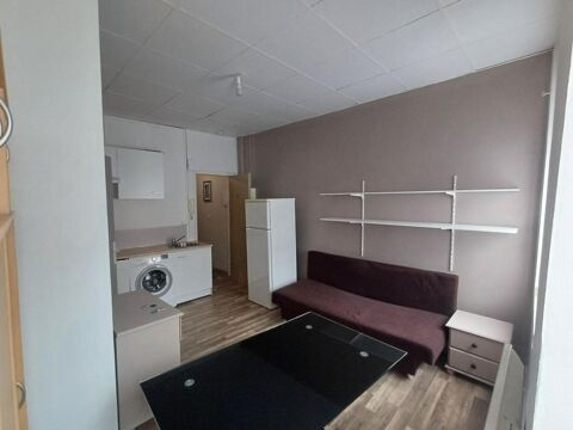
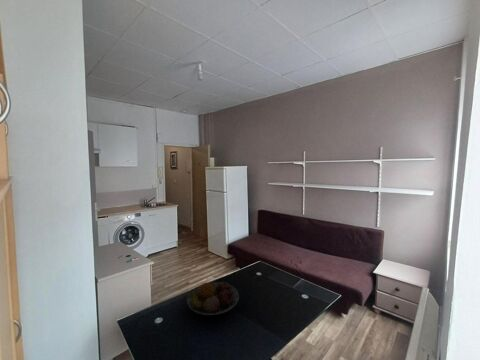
+ fruit bowl [186,281,240,316]
